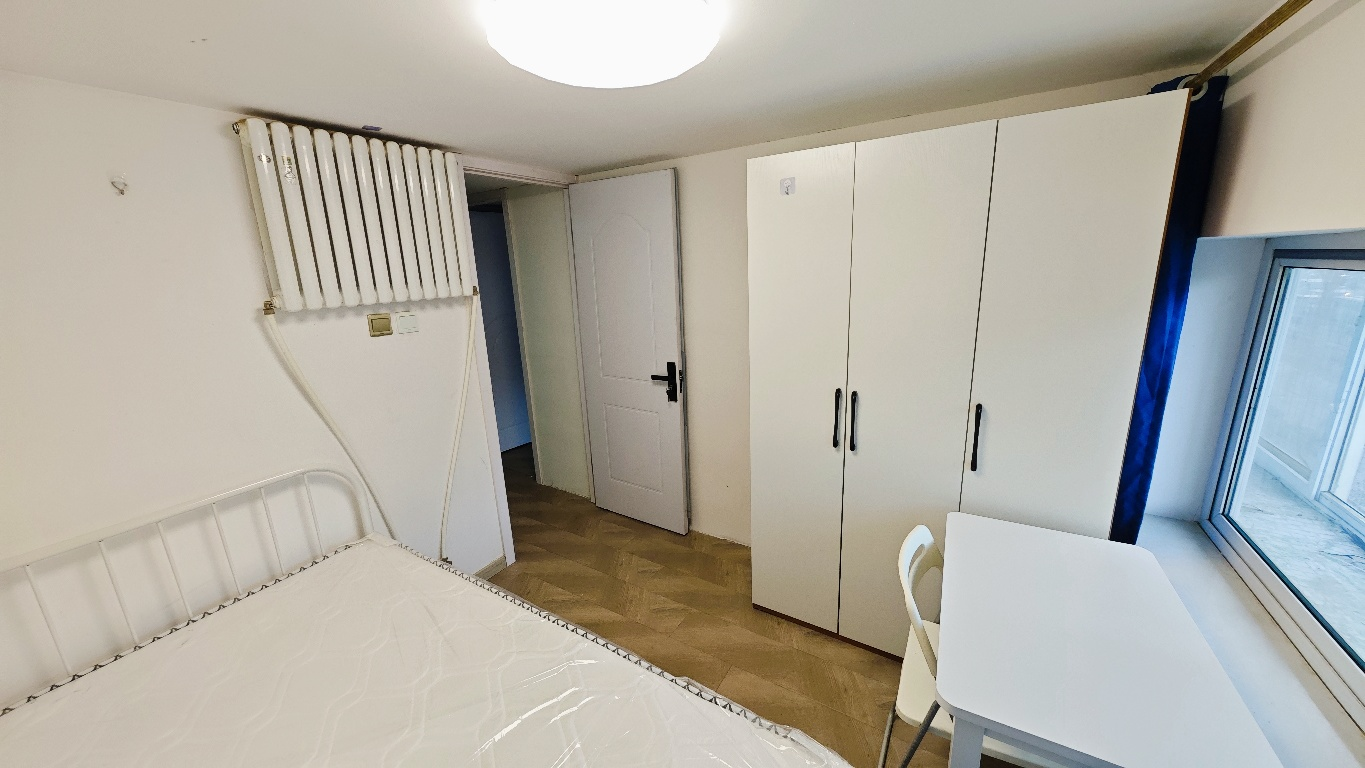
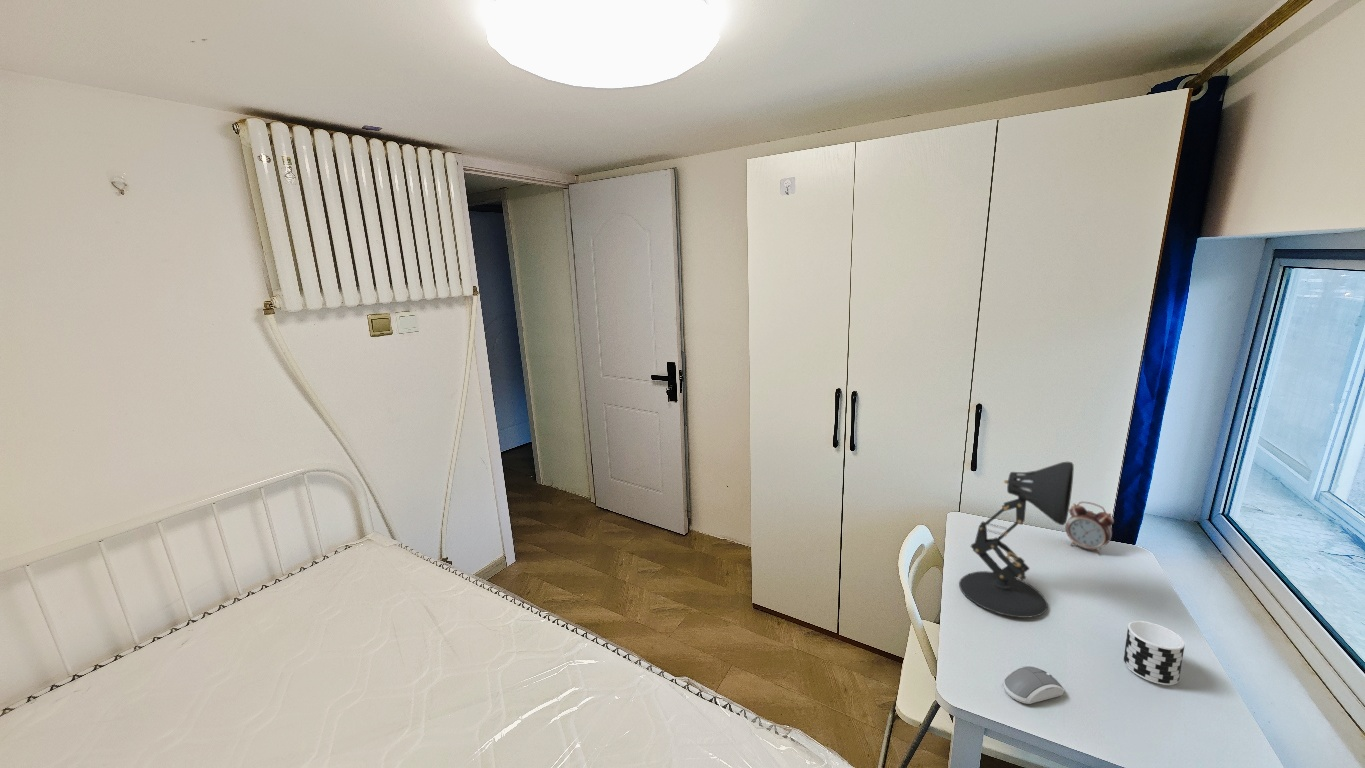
+ alarm clock [1065,501,1115,555]
+ cup [1123,620,1186,686]
+ desk lamp [958,461,1075,619]
+ computer mouse [1002,665,1065,705]
